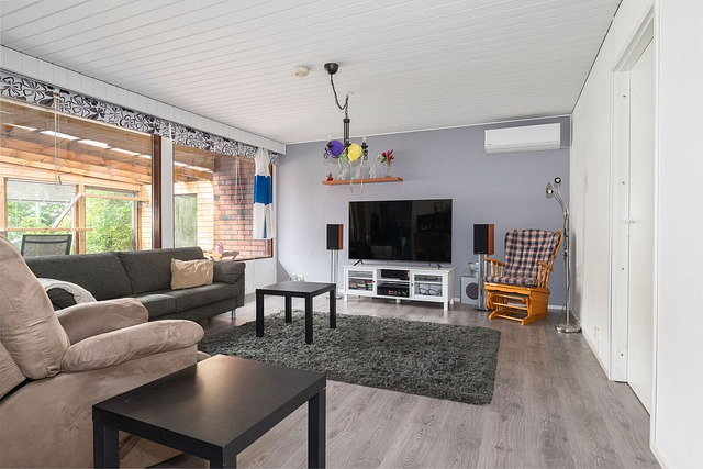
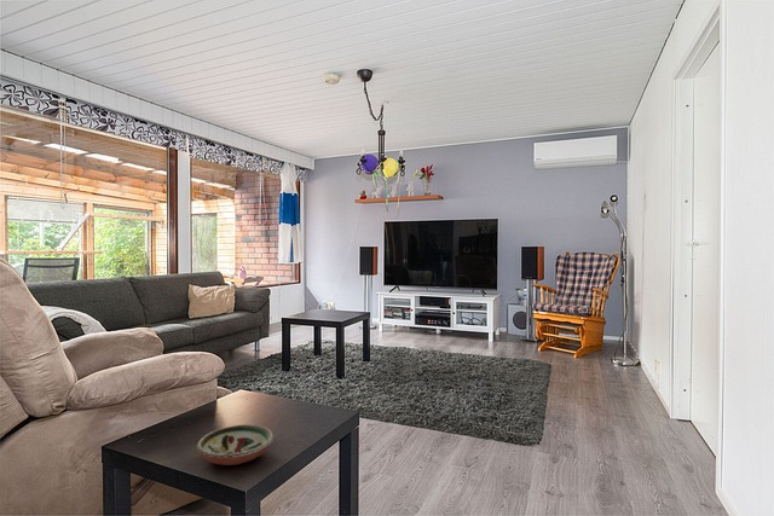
+ decorative bowl [196,424,275,466]
